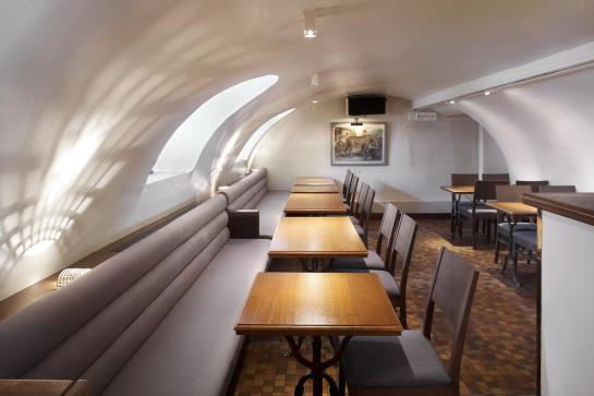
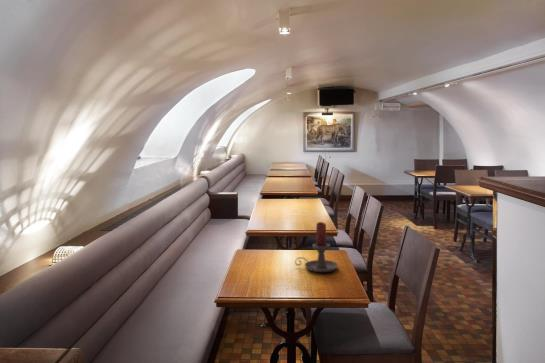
+ candle holder [294,221,339,273]
